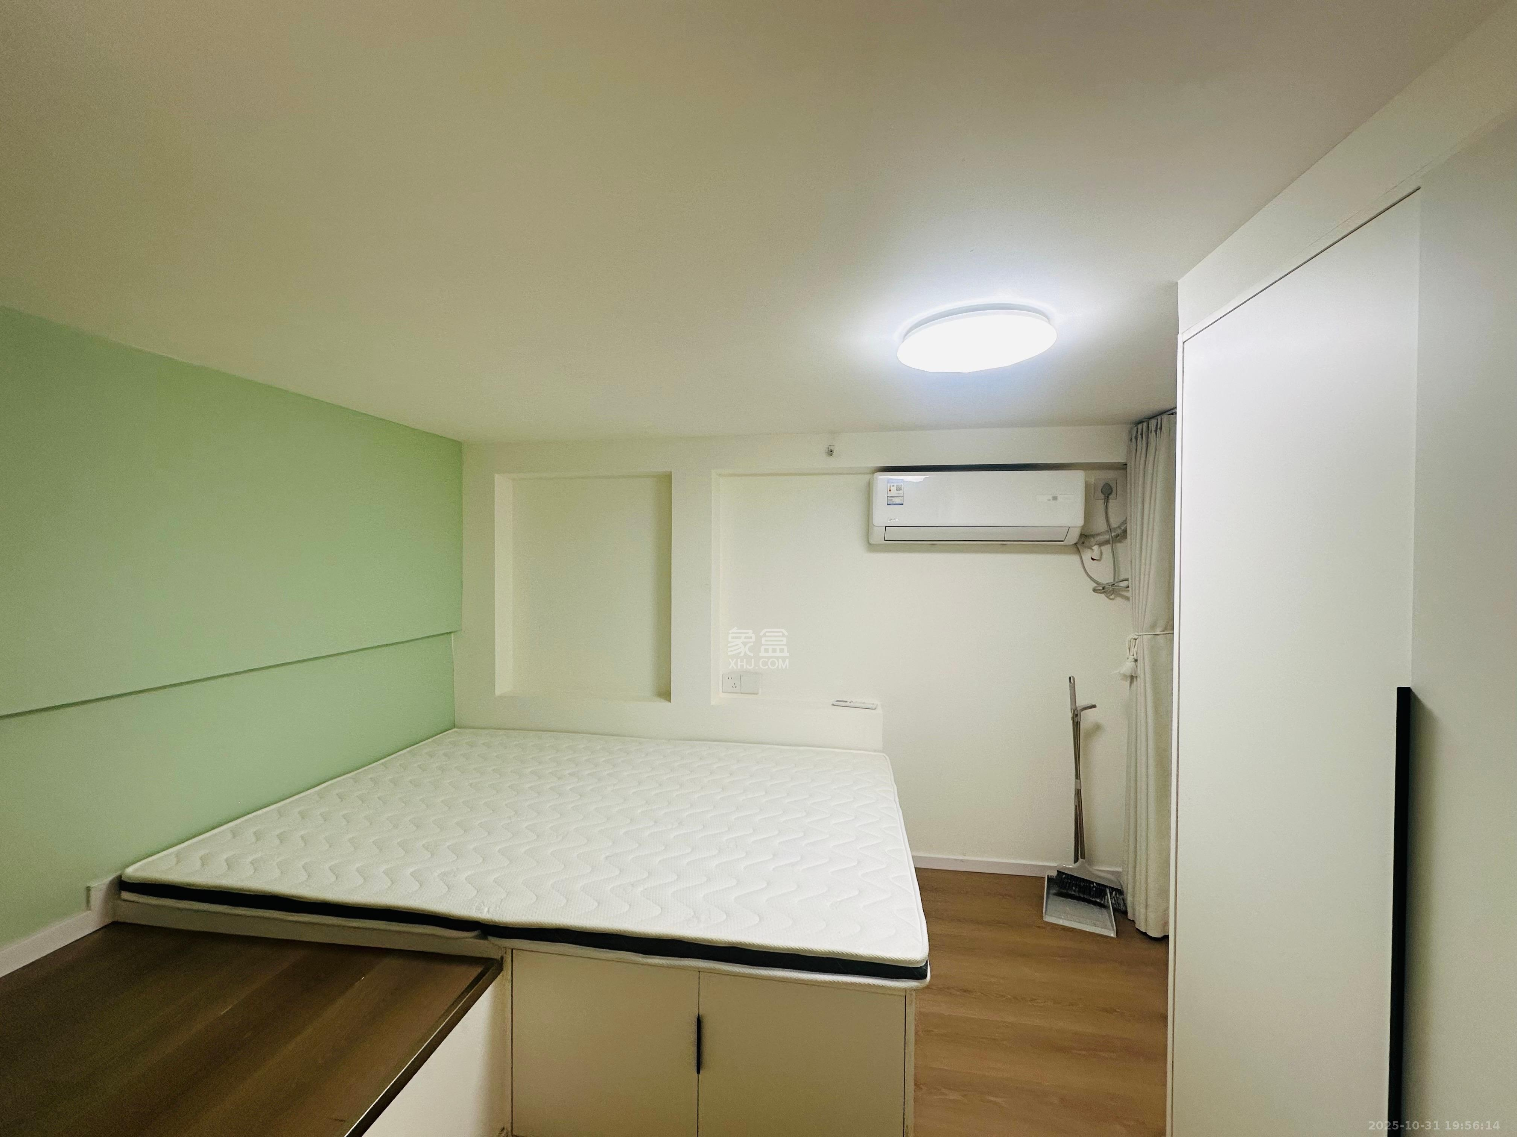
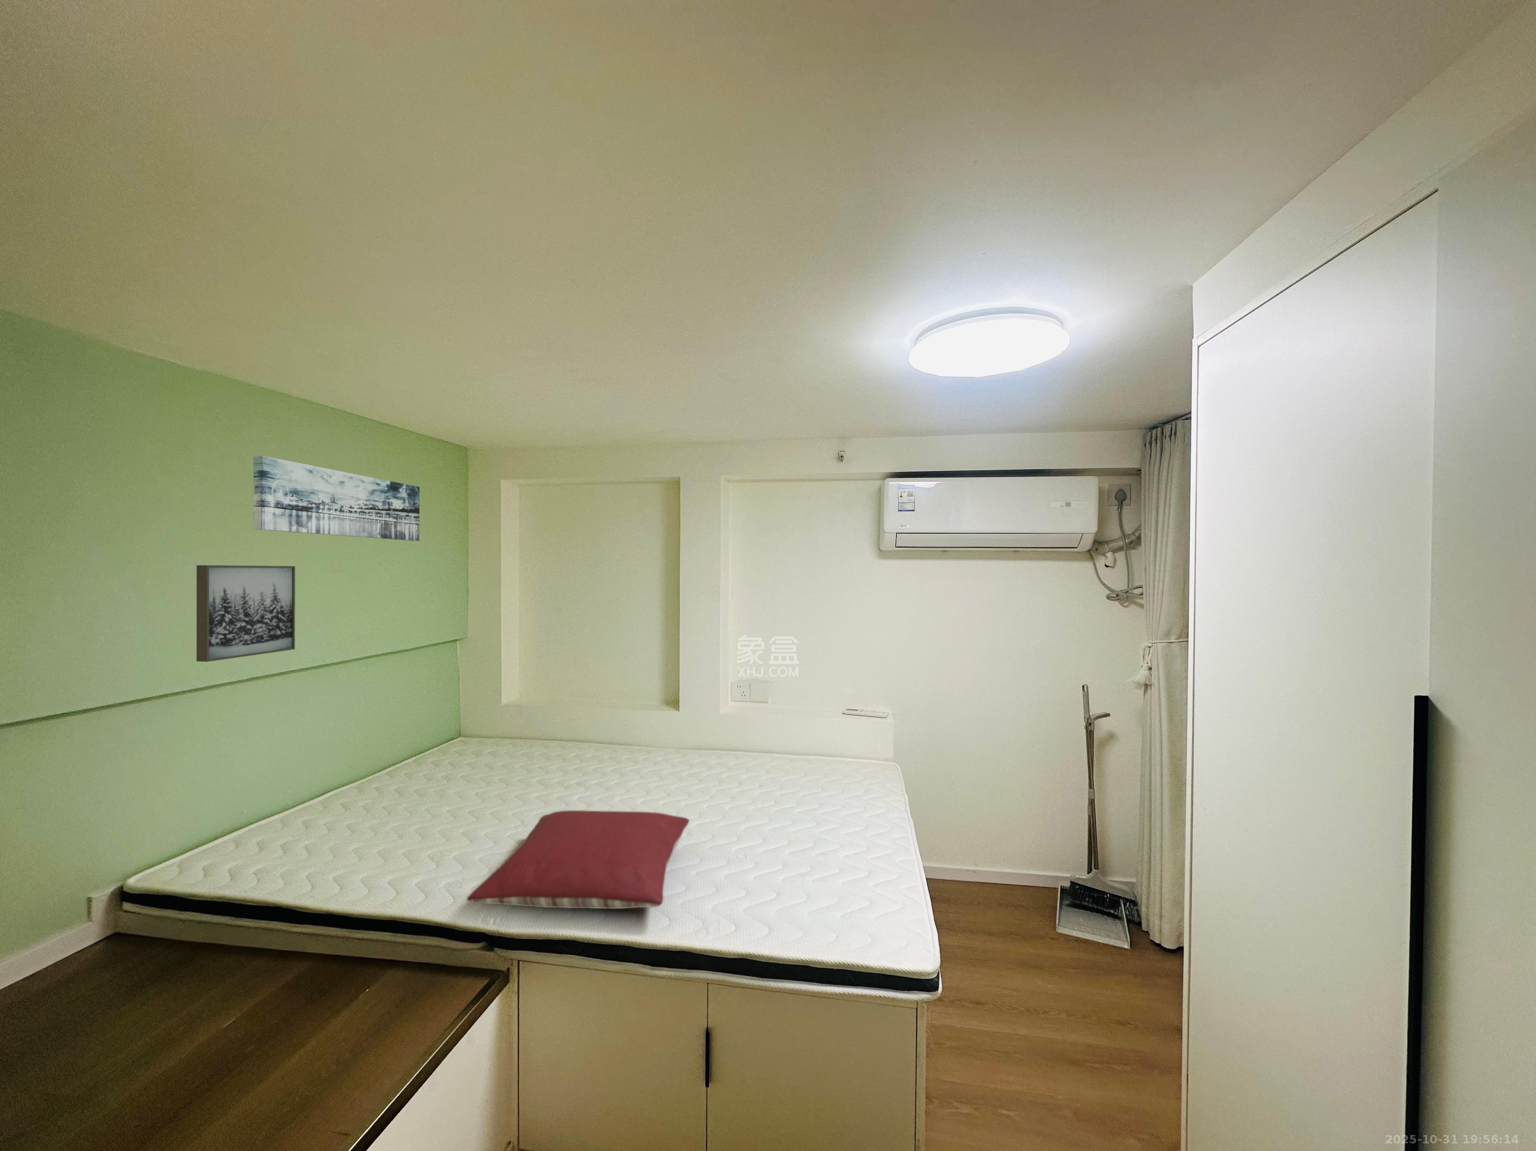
+ wall art [196,565,295,663]
+ wall art [253,456,420,542]
+ pillow [467,810,689,909]
